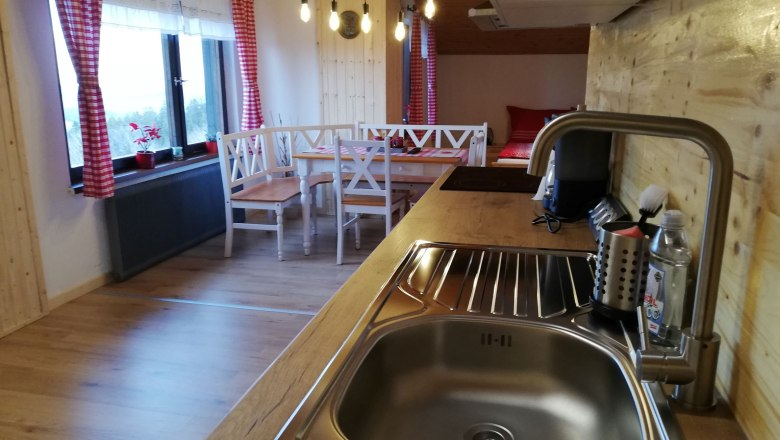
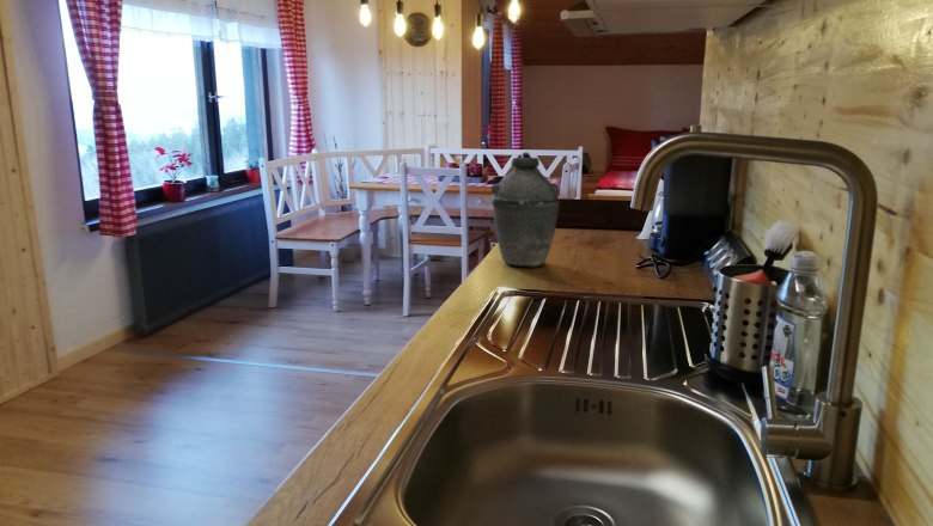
+ kettle [489,151,561,268]
